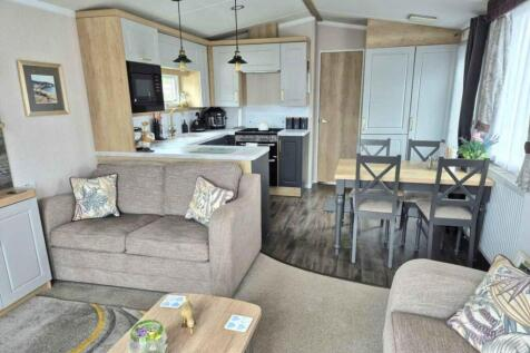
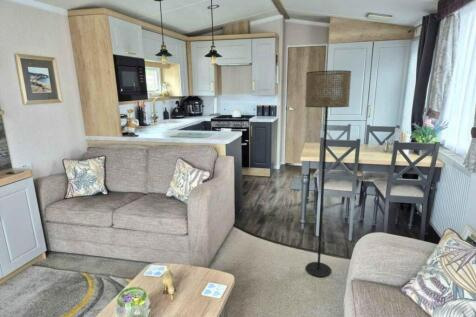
+ floor lamp [304,69,352,278]
